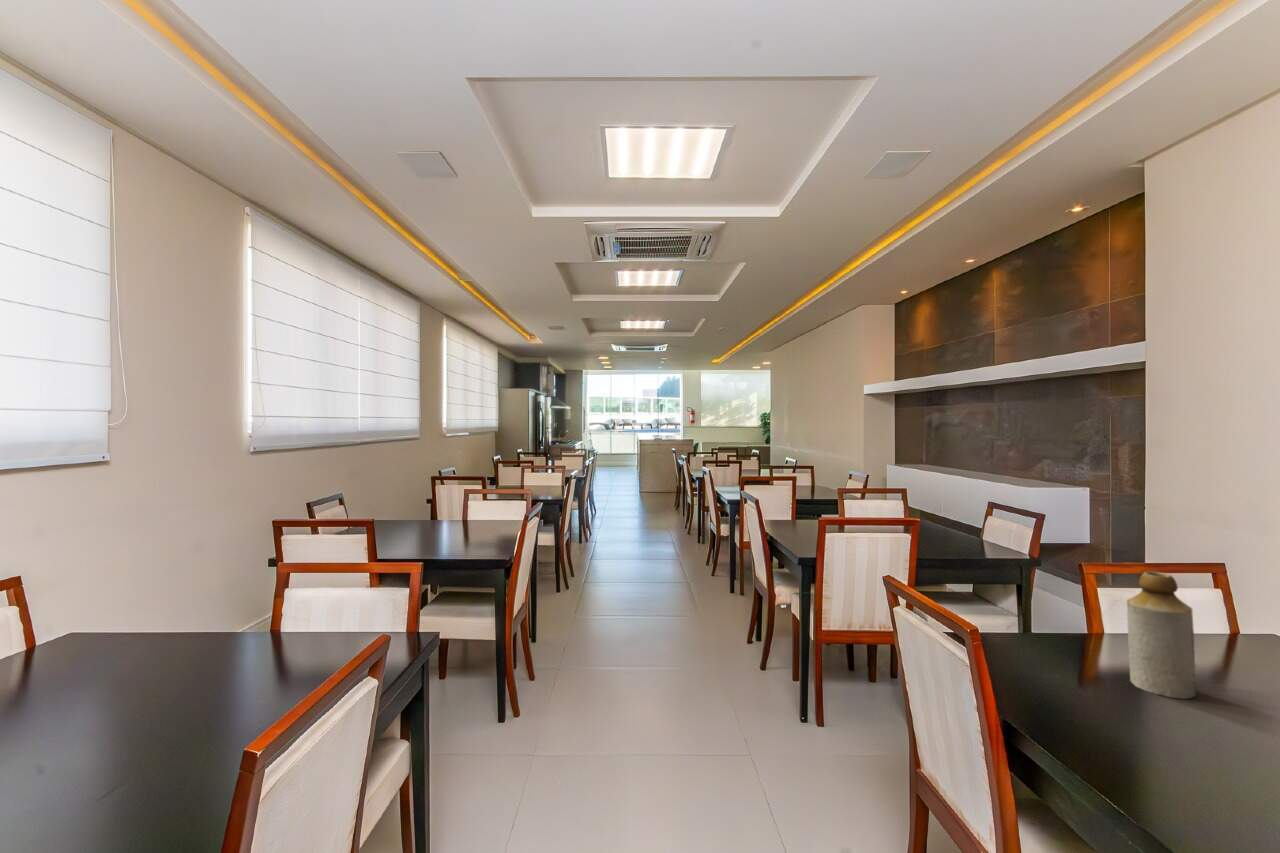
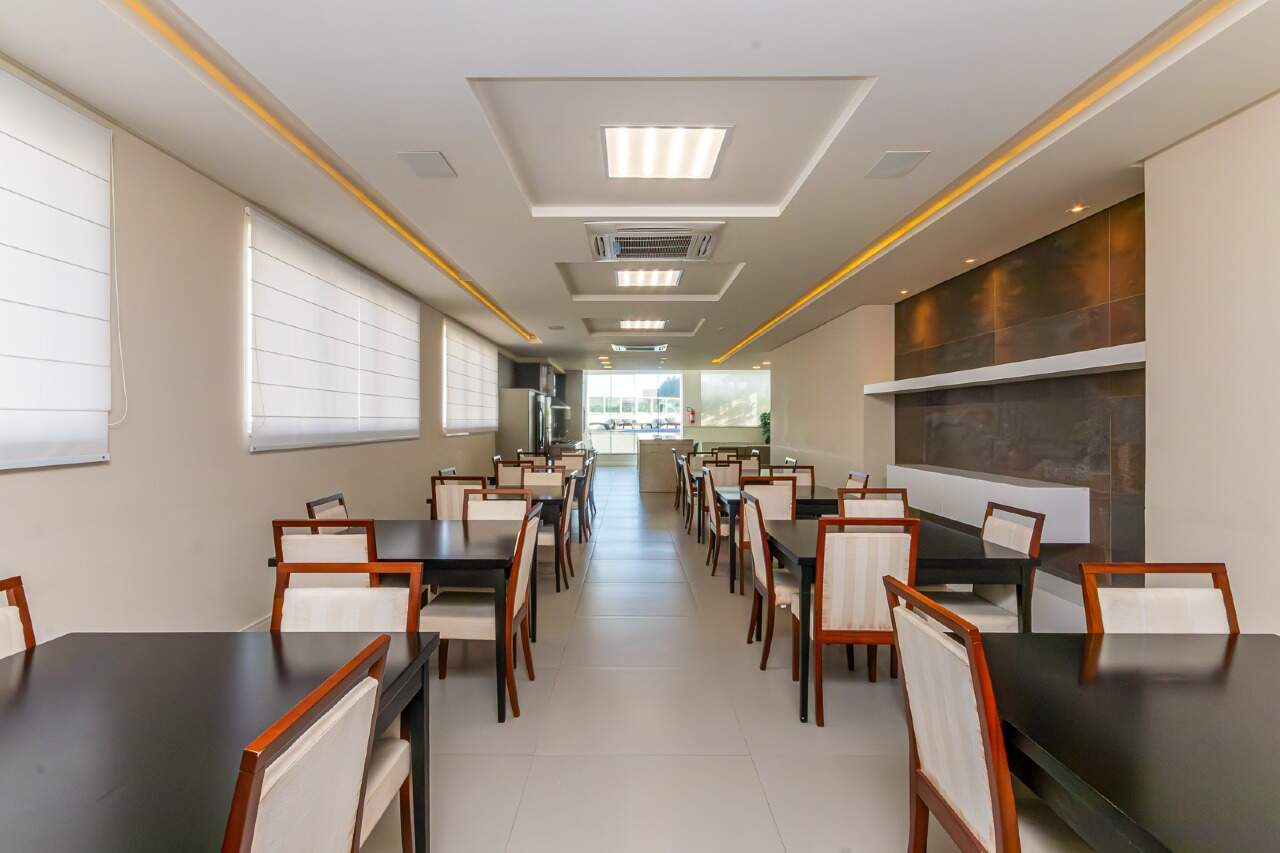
- bottle [1126,571,1197,700]
